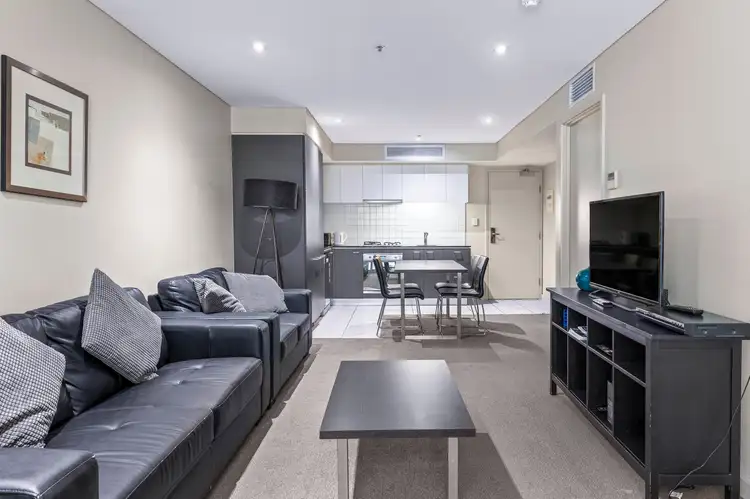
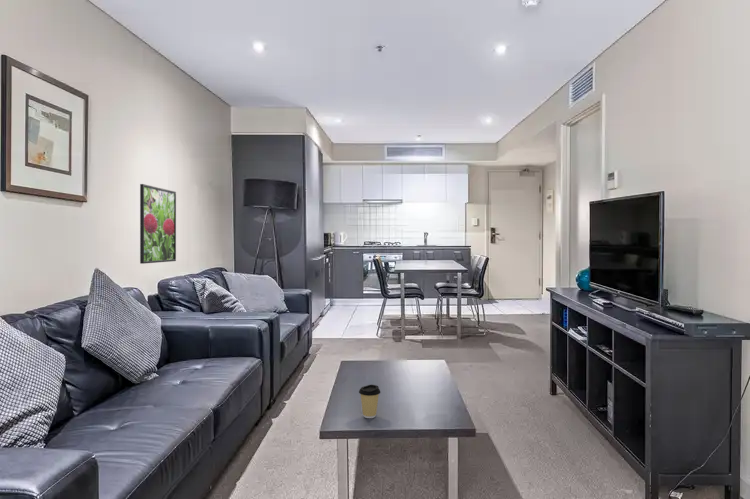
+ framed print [139,183,177,265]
+ coffee cup [358,384,381,419]
